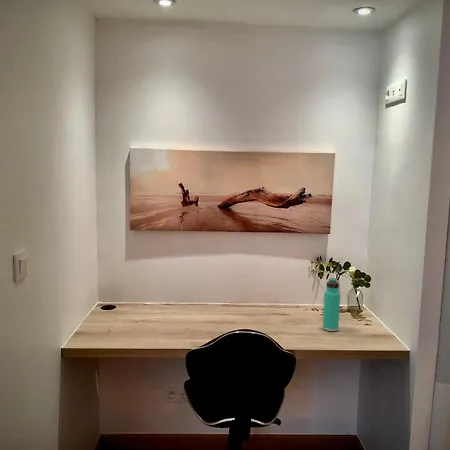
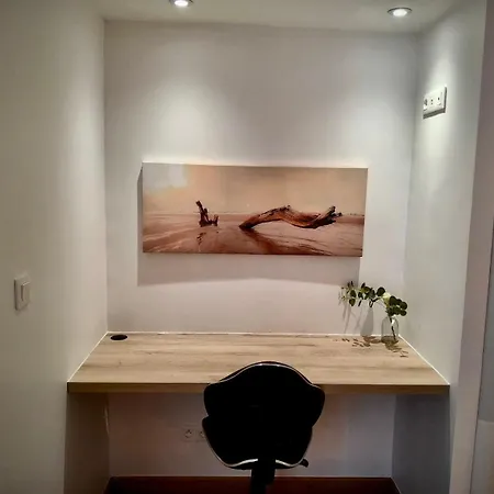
- thermos bottle [322,277,341,332]
